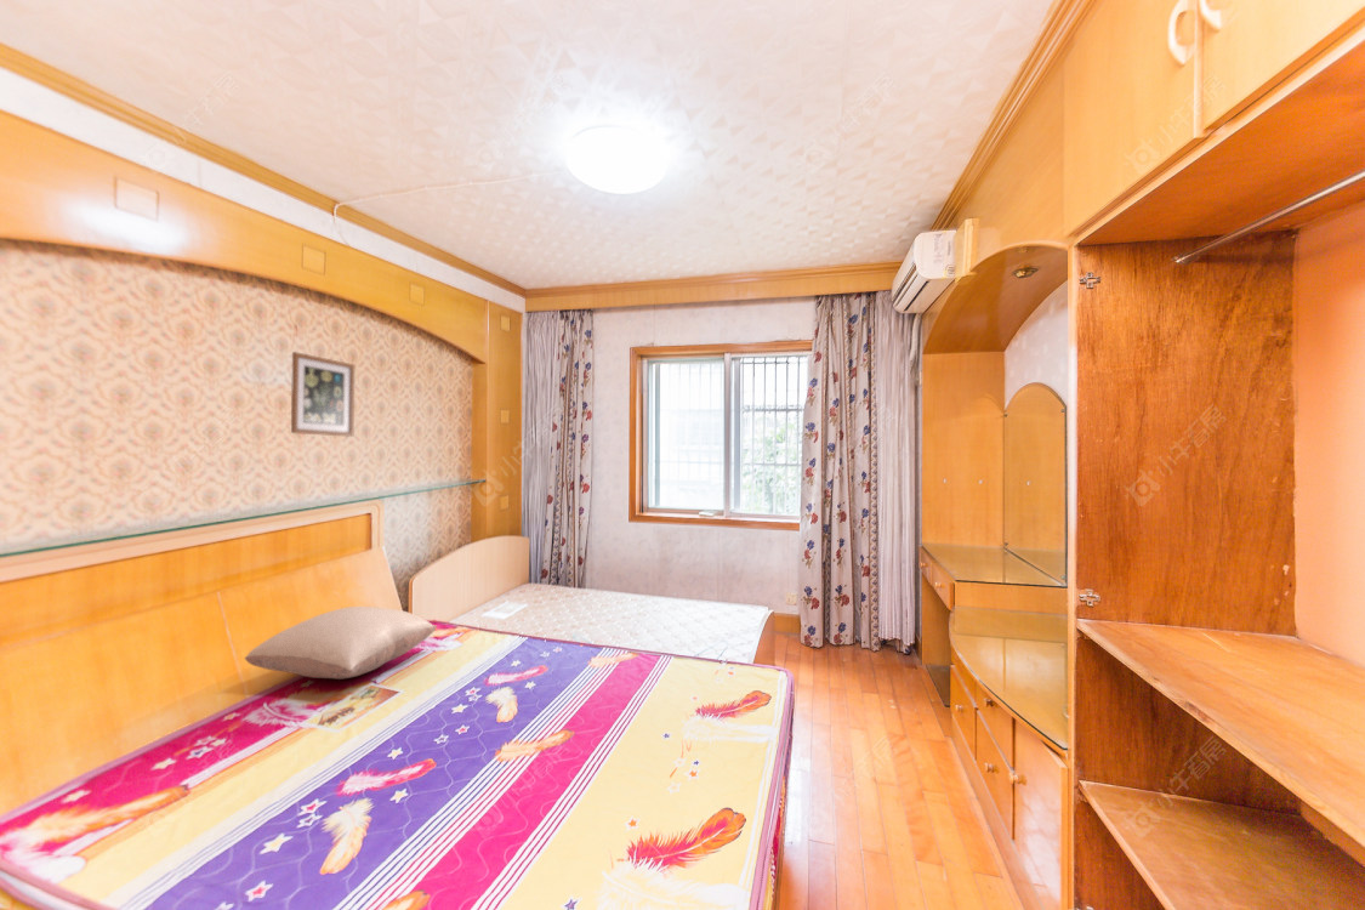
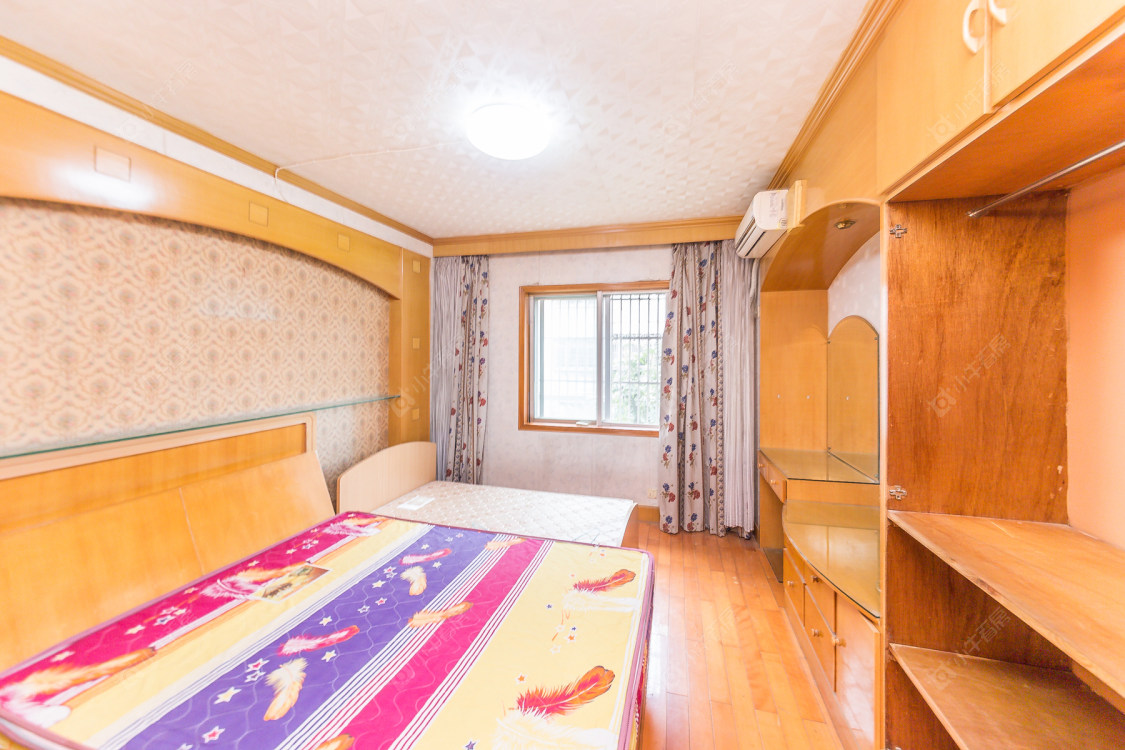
- pillow [244,605,438,681]
- wall art [290,351,356,438]
